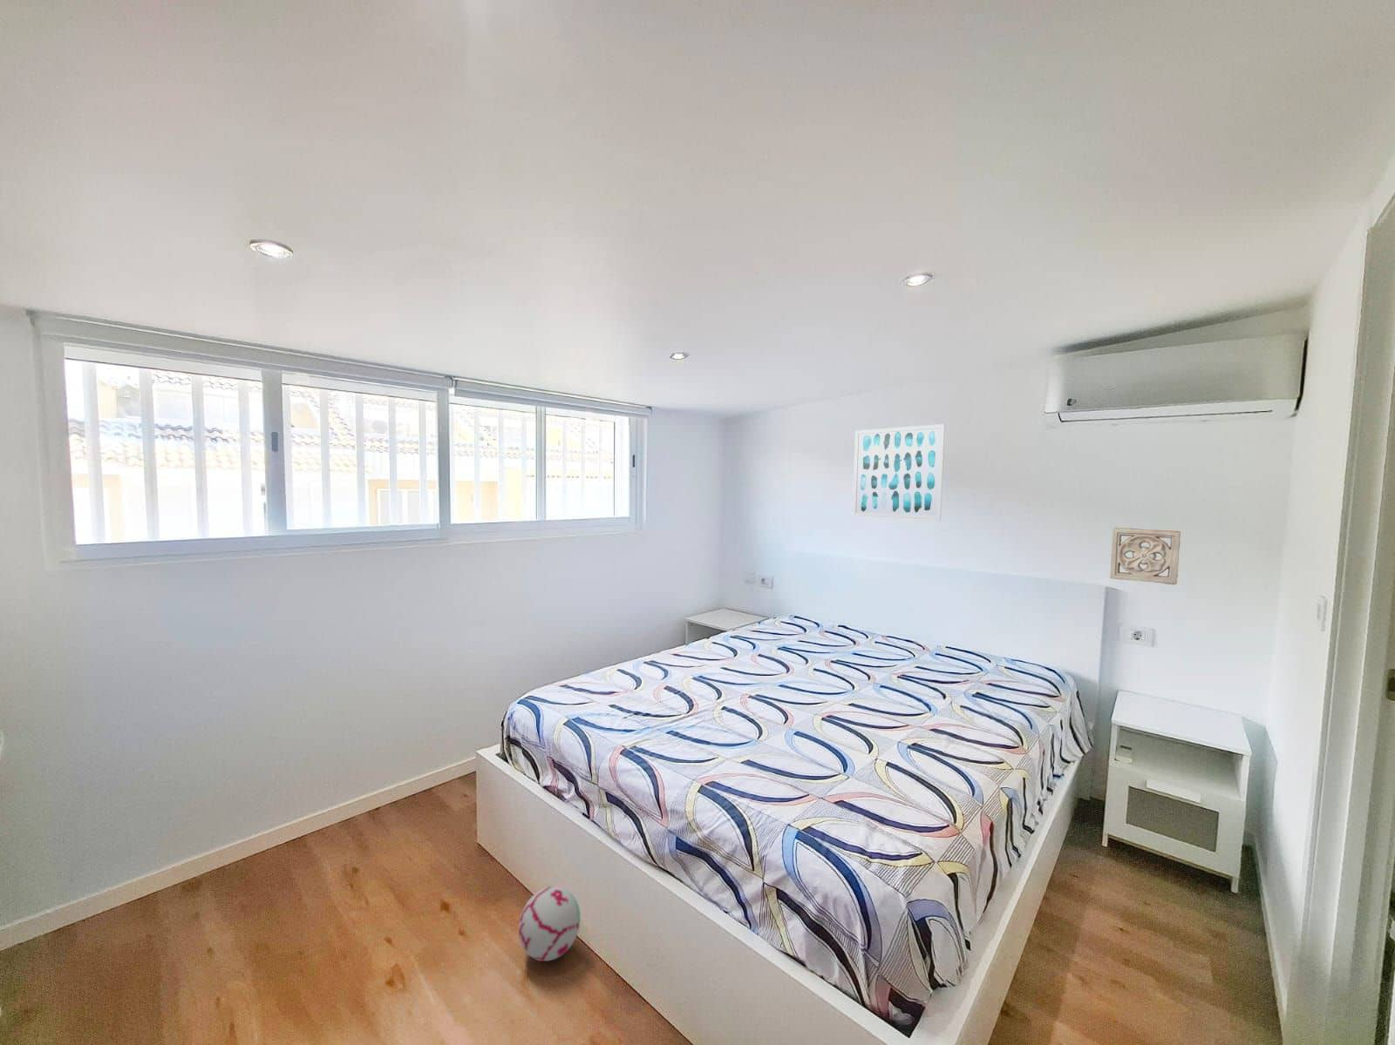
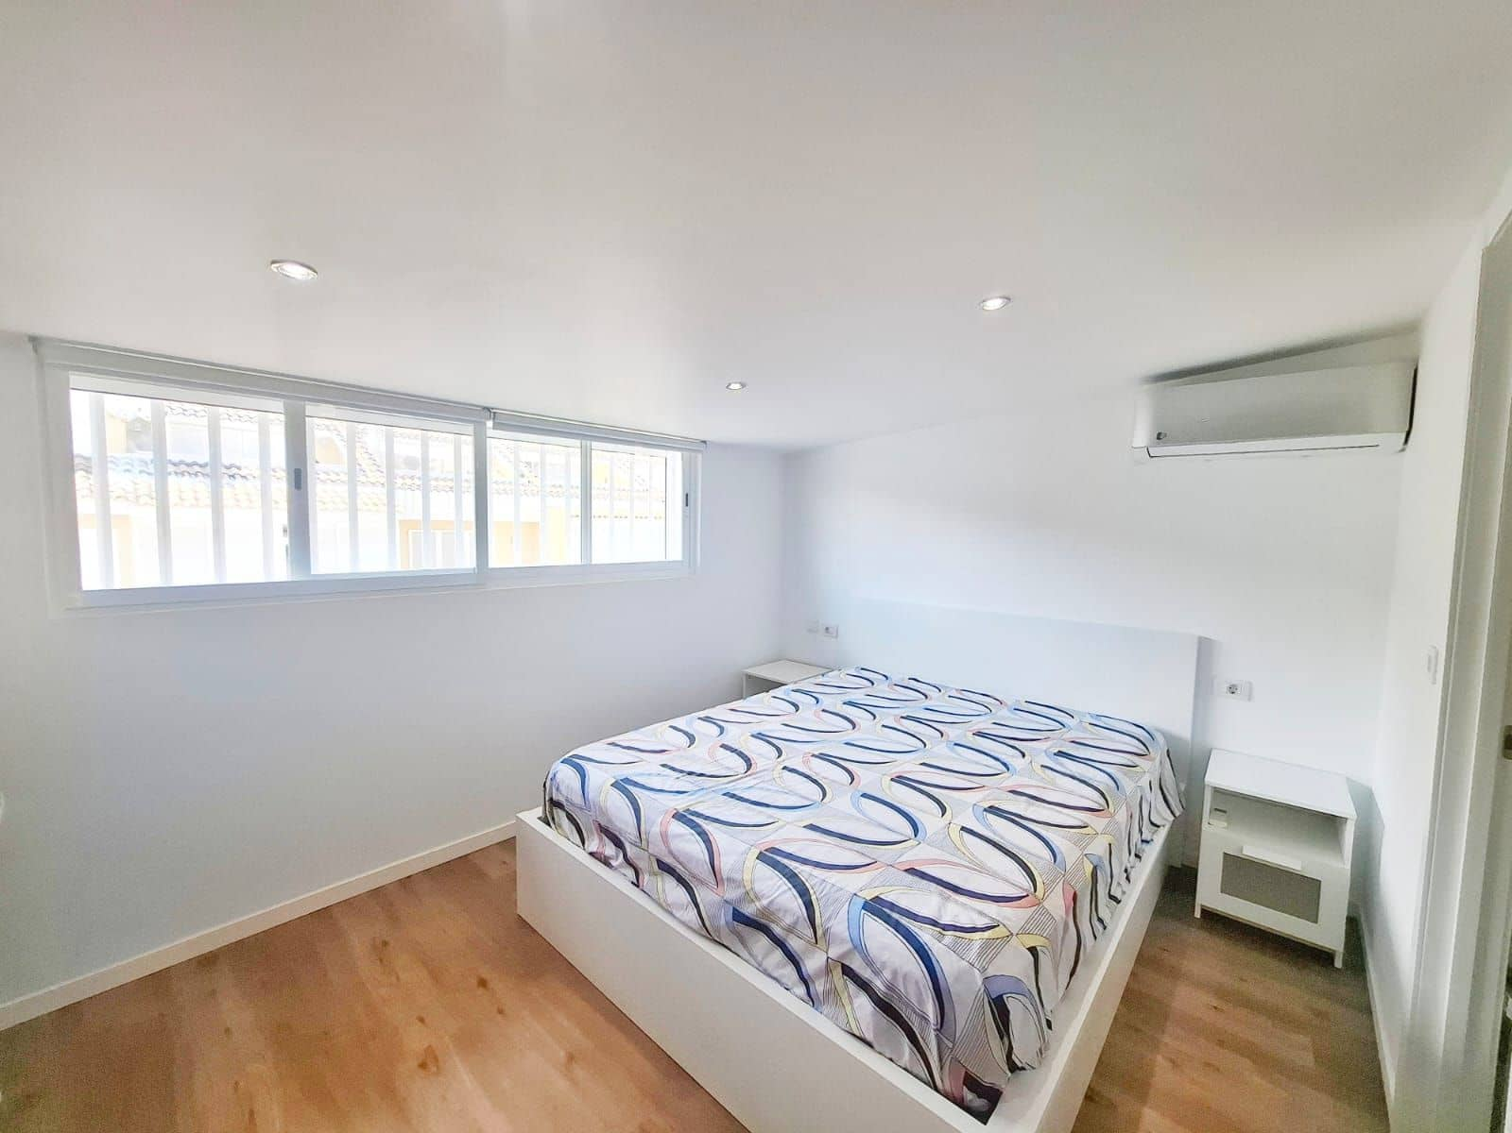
- wall art [851,424,946,520]
- decorative ball [517,886,581,963]
- wall ornament [1109,527,1182,585]
